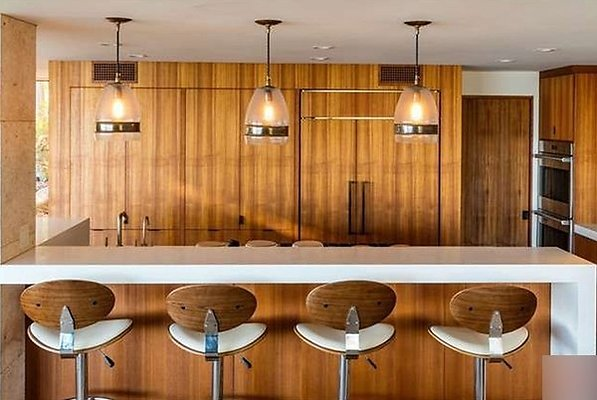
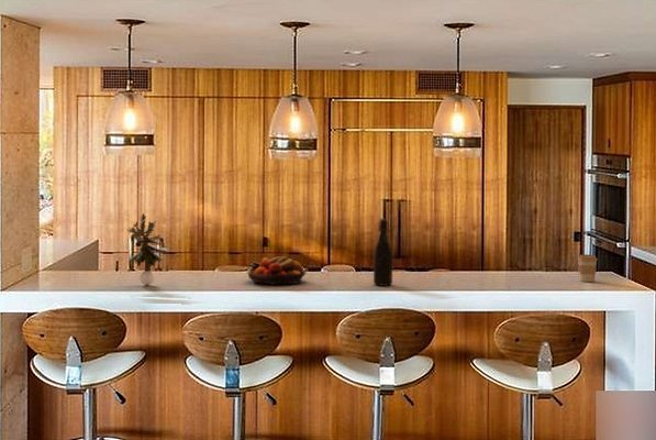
+ coffee cup [577,253,599,283]
+ fruit bowl [247,255,308,285]
+ bottle [373,218,393,287]
+ potted plant [126,212,170,286]
